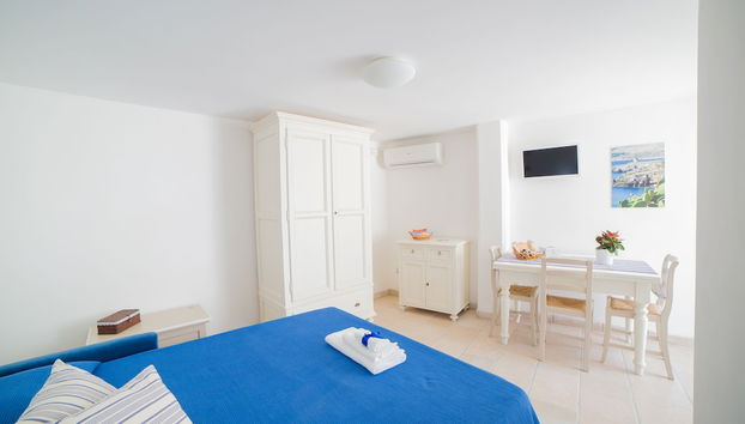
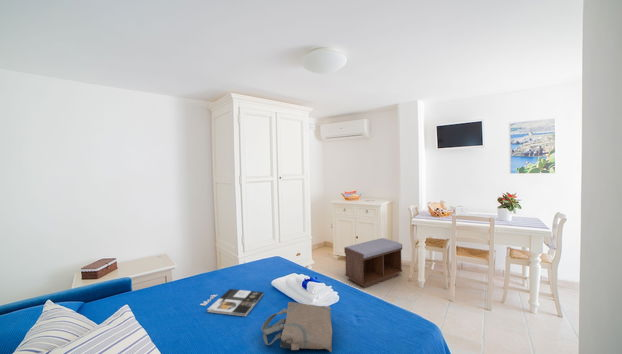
+ bench [343,237,404,289]
+ magazine [199,288,264,317]
+ tote bag [260,301,333,353]
